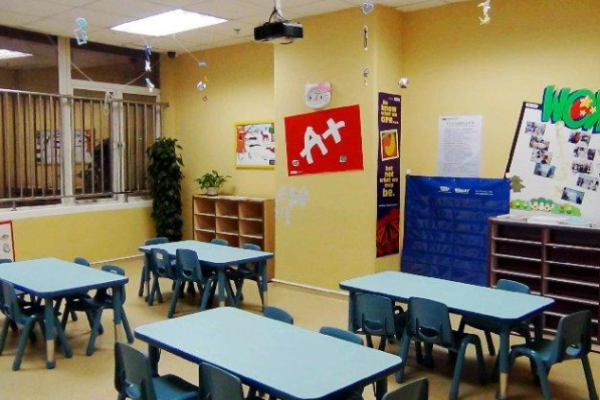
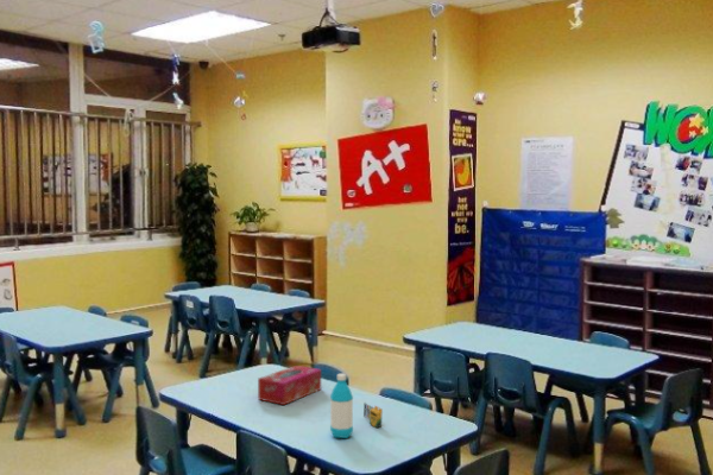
+ tissue box [257,365,322,406]
+ water bottle [329,373,354,439]
+ crayon [362,401,384,429]
